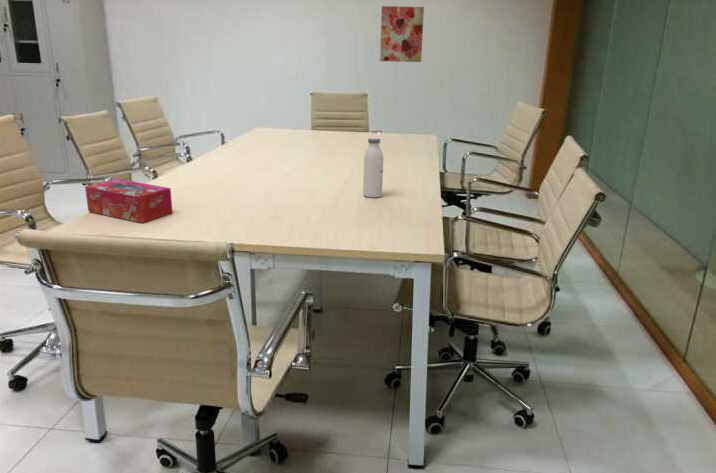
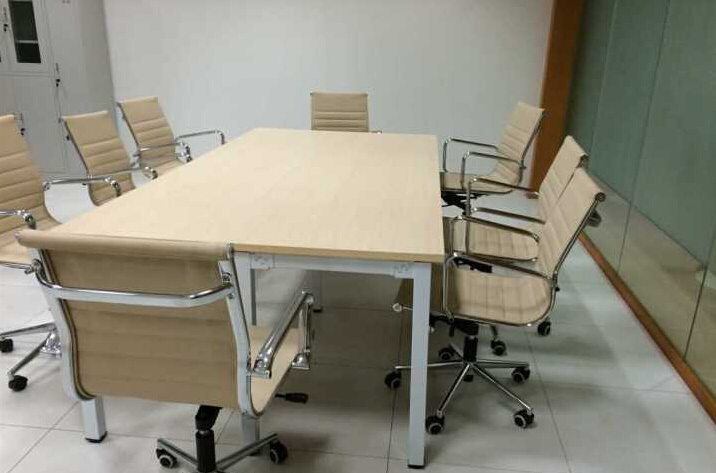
- tissue box [84,178,174,224]
- water bottle [362,137,384,199]
- wall art [379,5,425,63]
